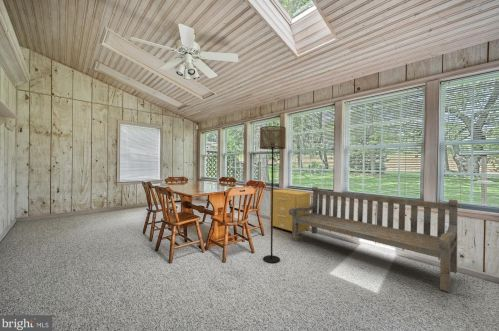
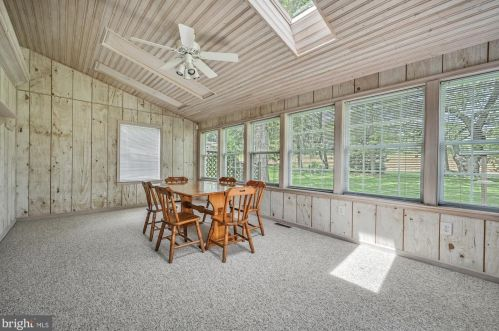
- floor lamp [259,125,287,264]
- bench [289,186,459,293]
- side table [269,188,311,235]
